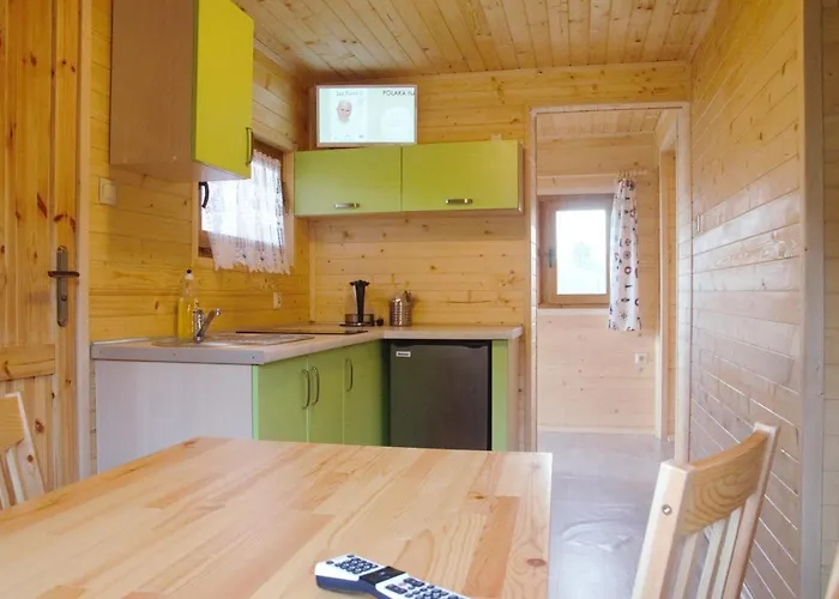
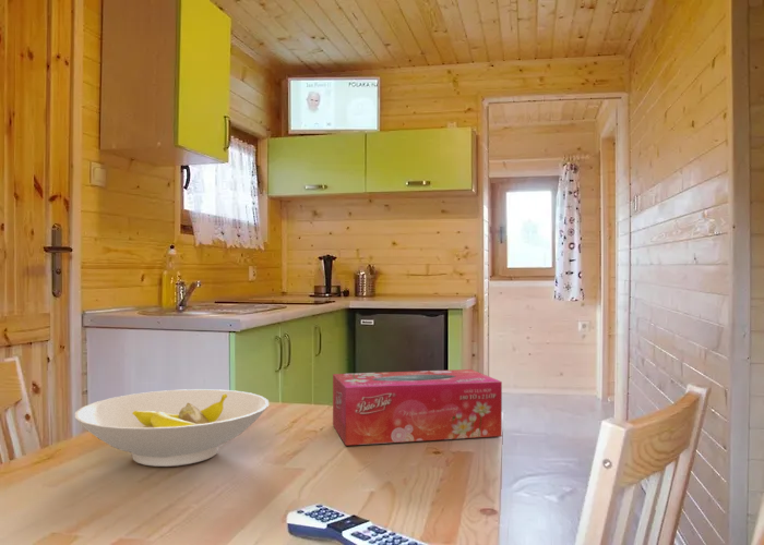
+ tissue box [332,368,503,447]
+ bowl [74,388,270,468]
